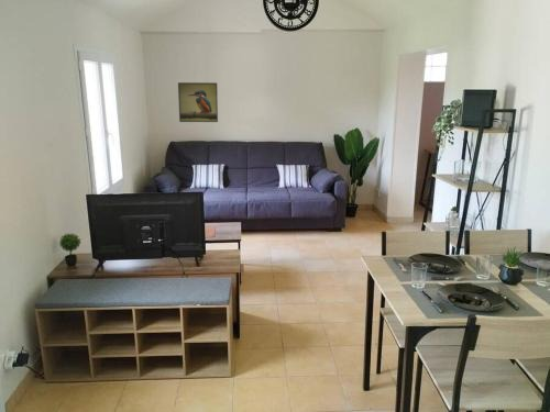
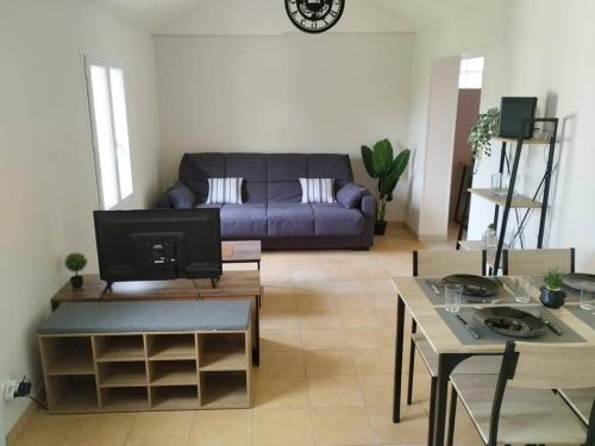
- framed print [177,81,219,123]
